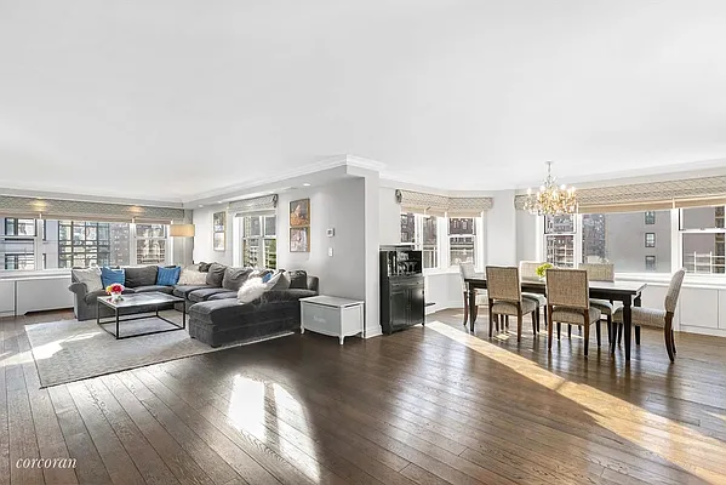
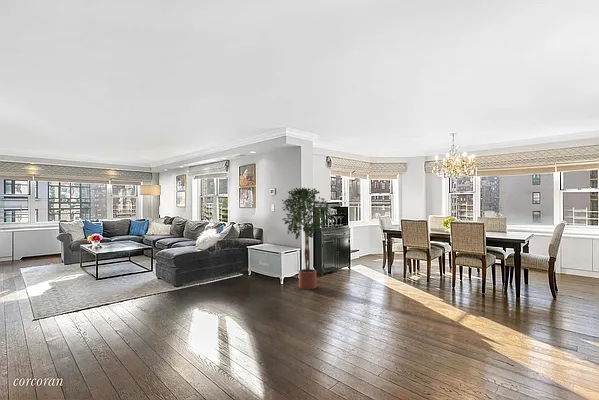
+ potted tree [281,186,331,290]
